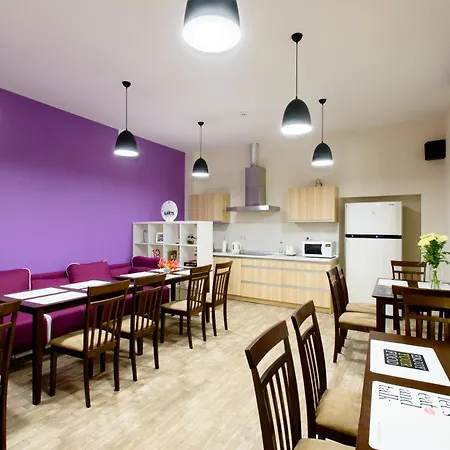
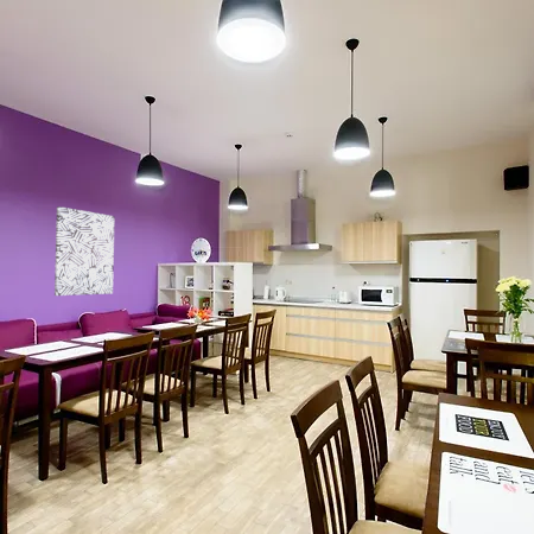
+ wall art [53,205,115,297]
